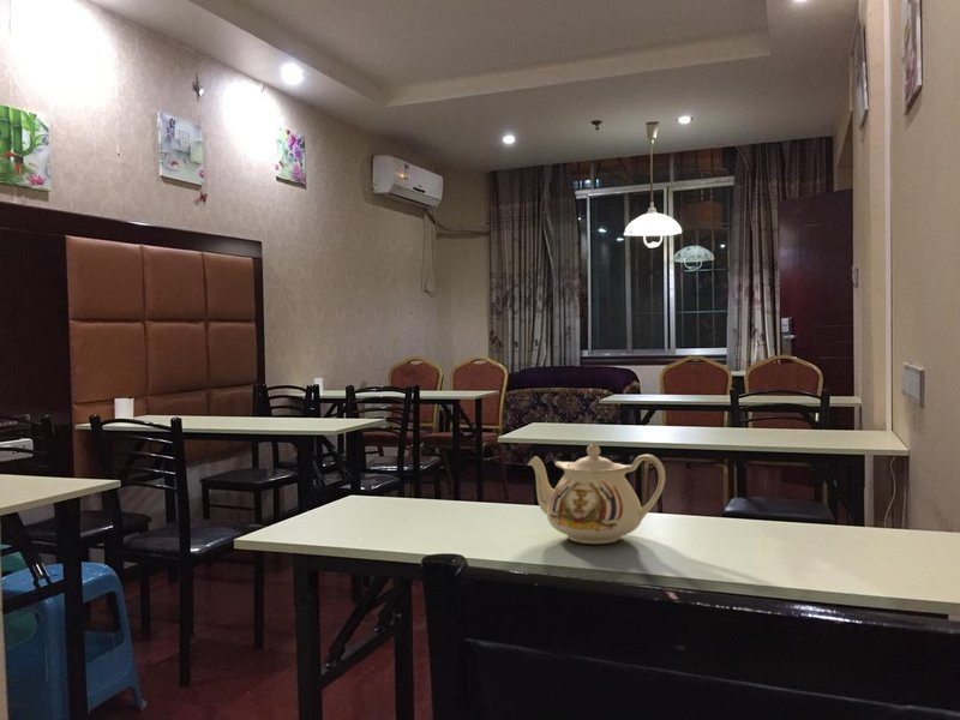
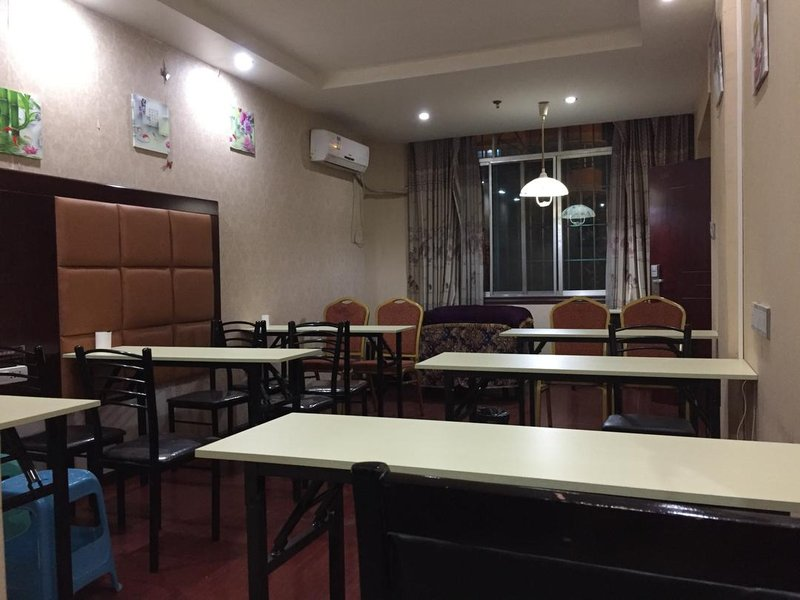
- teapot [527,440,666,545]
